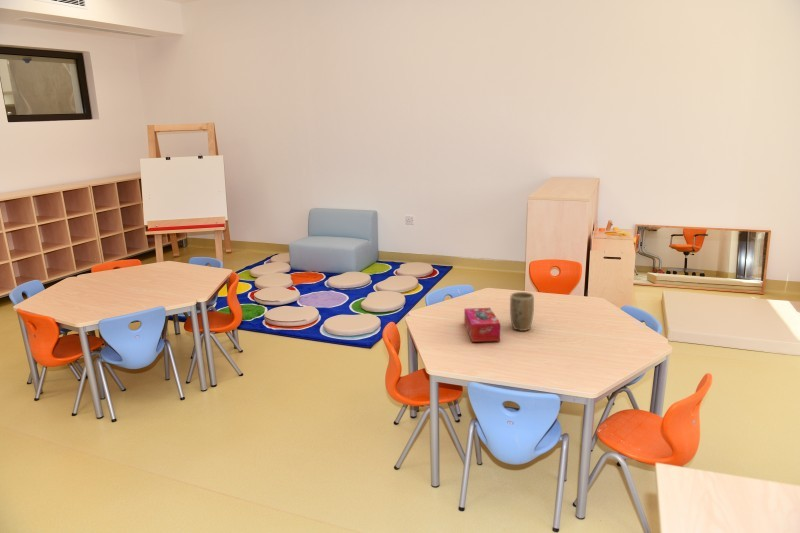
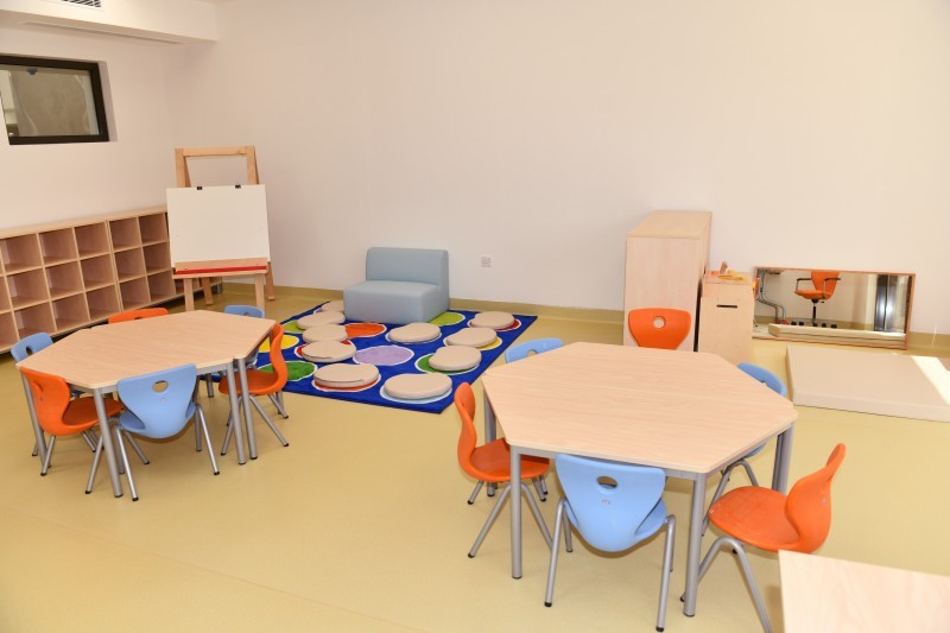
- plant pot [509,291,535,332]
- tissue box [463,307,501,343]
